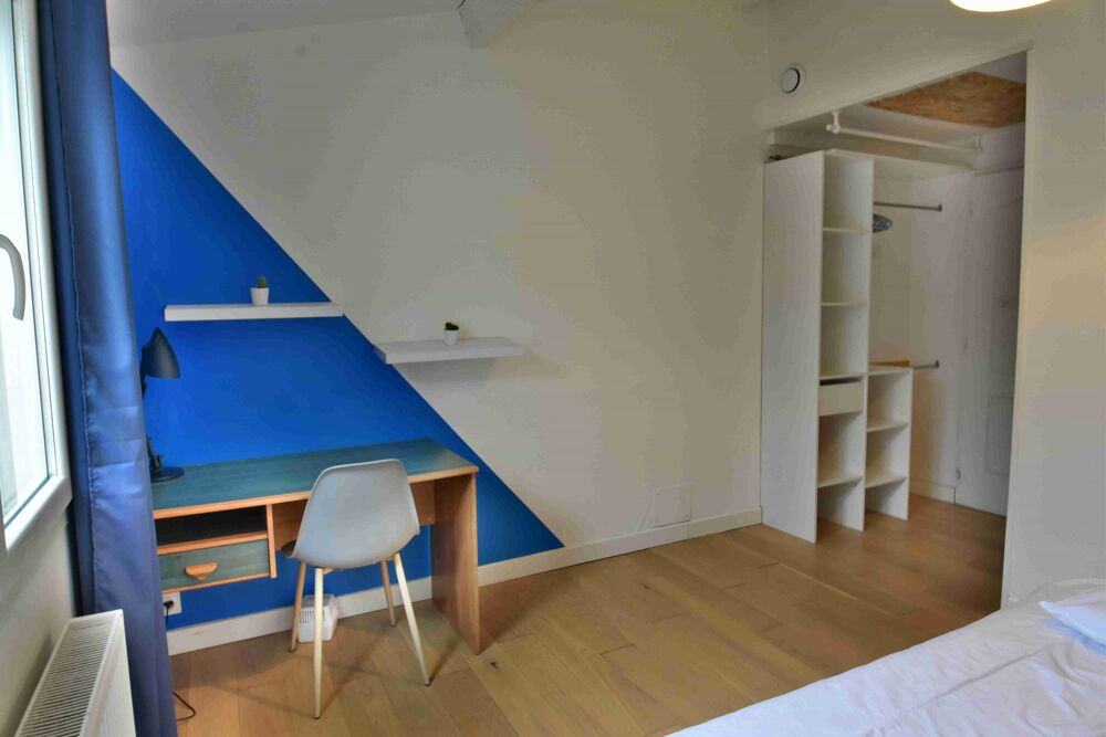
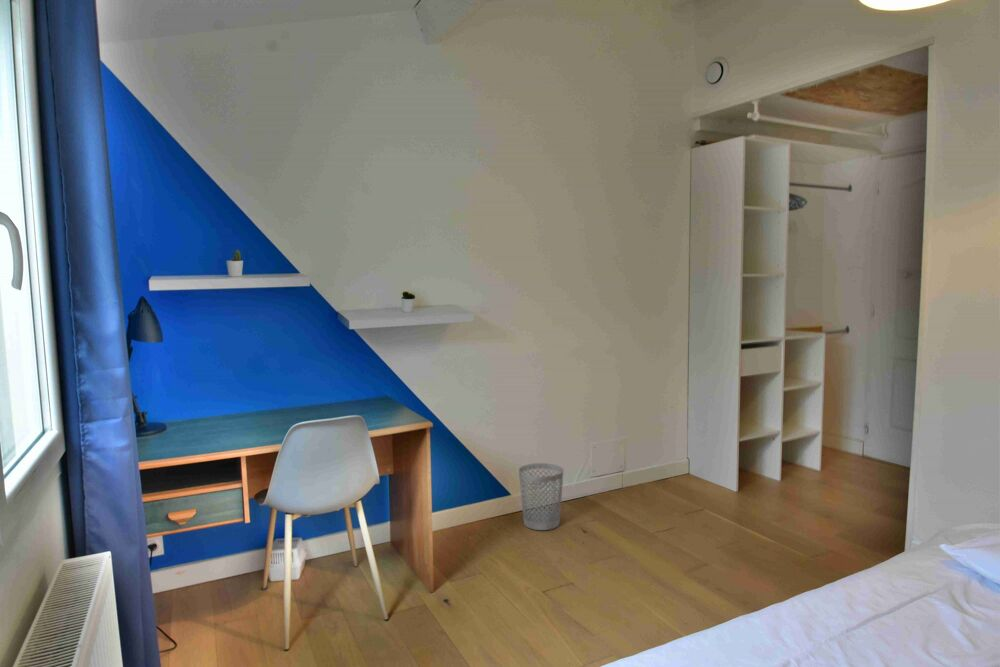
+ wastebasket [518,462,564,531]
